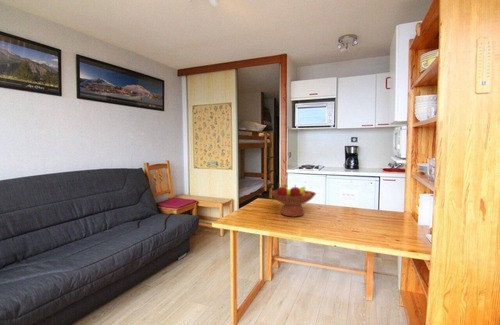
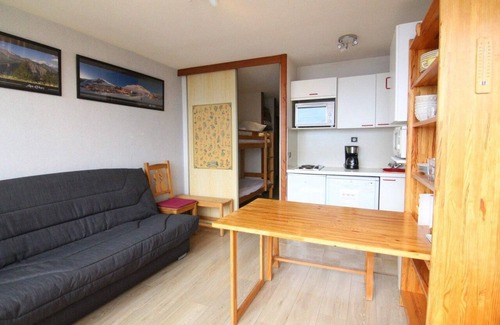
- fruit bowl [269,182,317,218]
